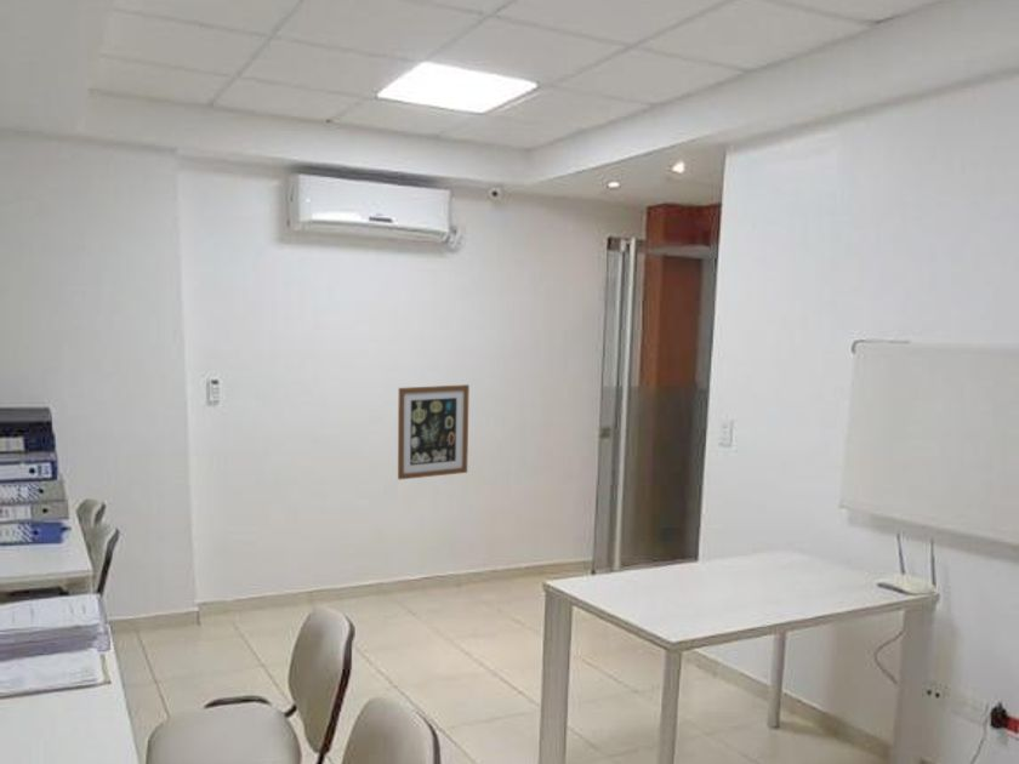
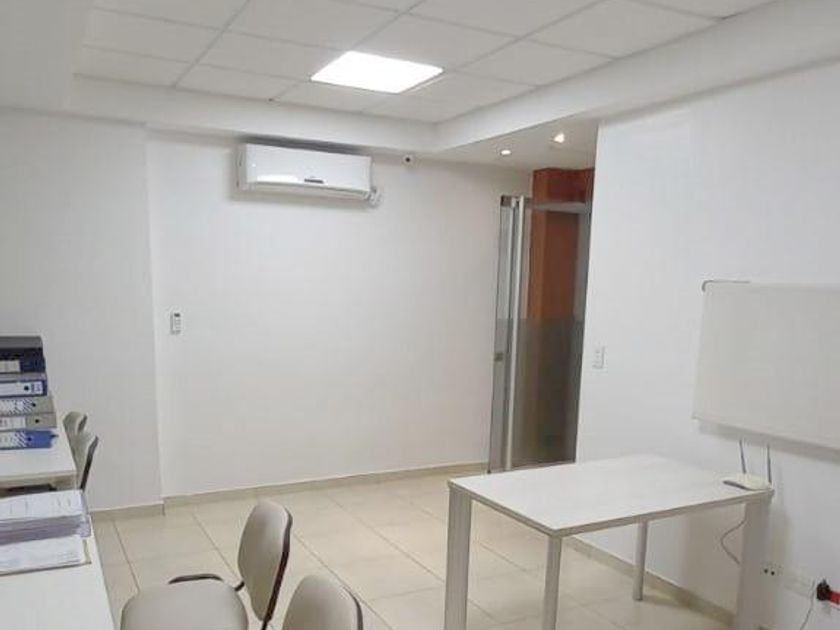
- wall art [397,383,471,480]
